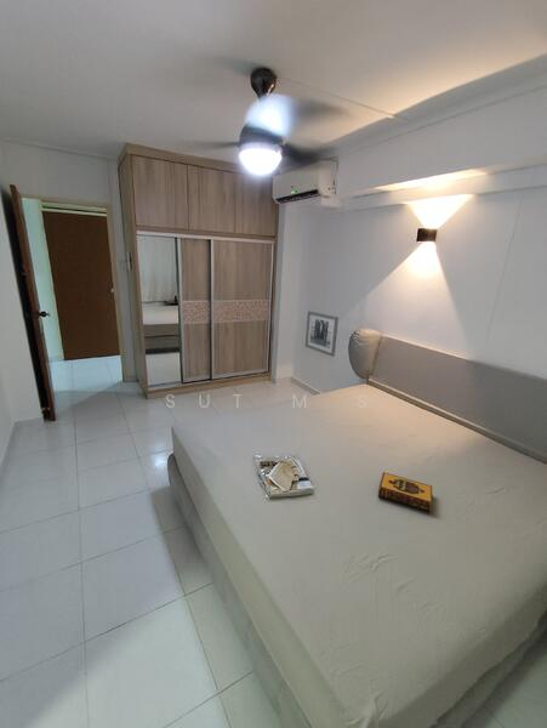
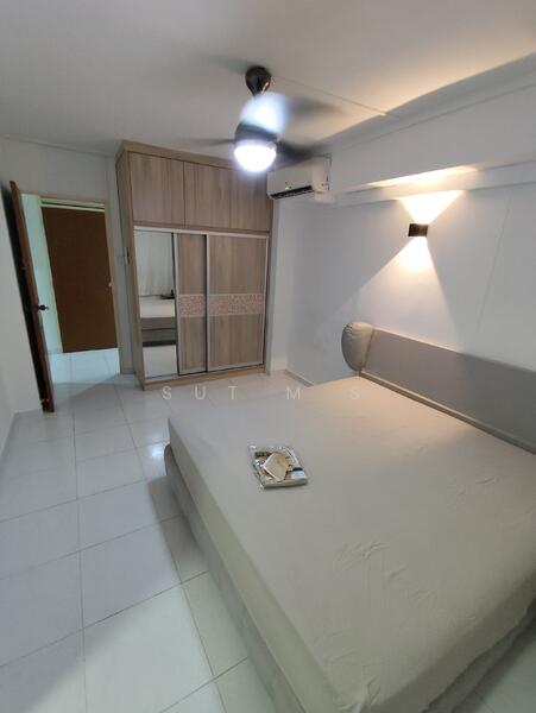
- wall art [304,309,340,358]
- hardback book [377,472,433,513]
